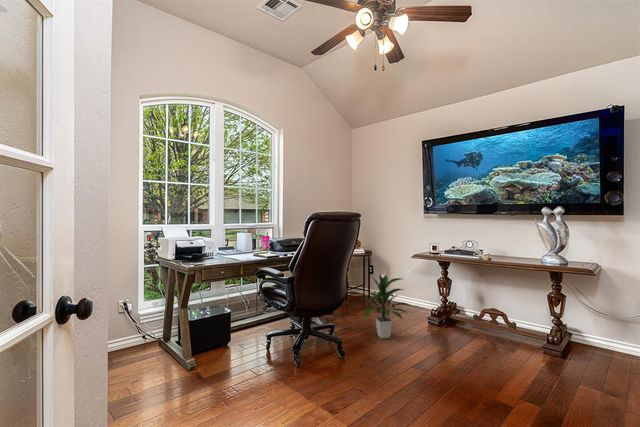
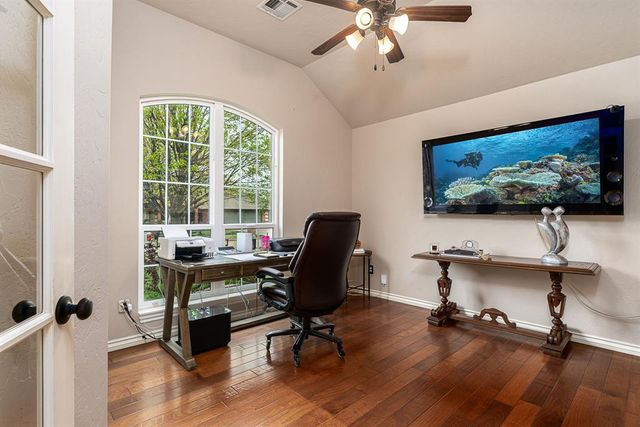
- indoor plant [362,273,412,339]
